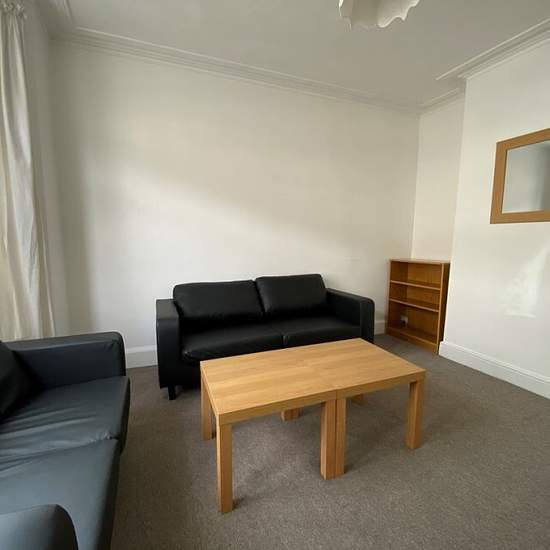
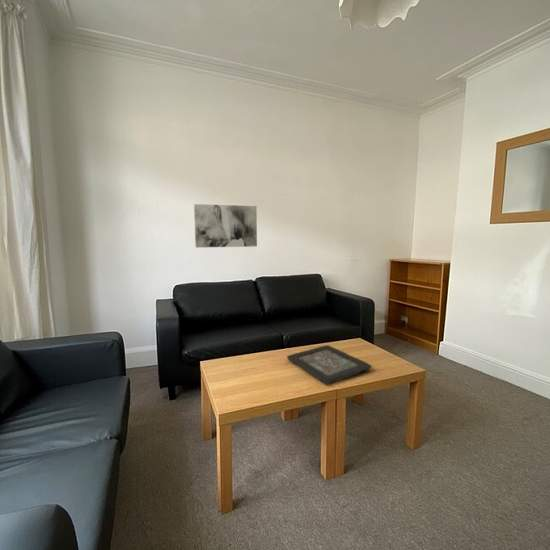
+ wall art [193,203,258,249]
+ decorative tray [286,344,373,386]
